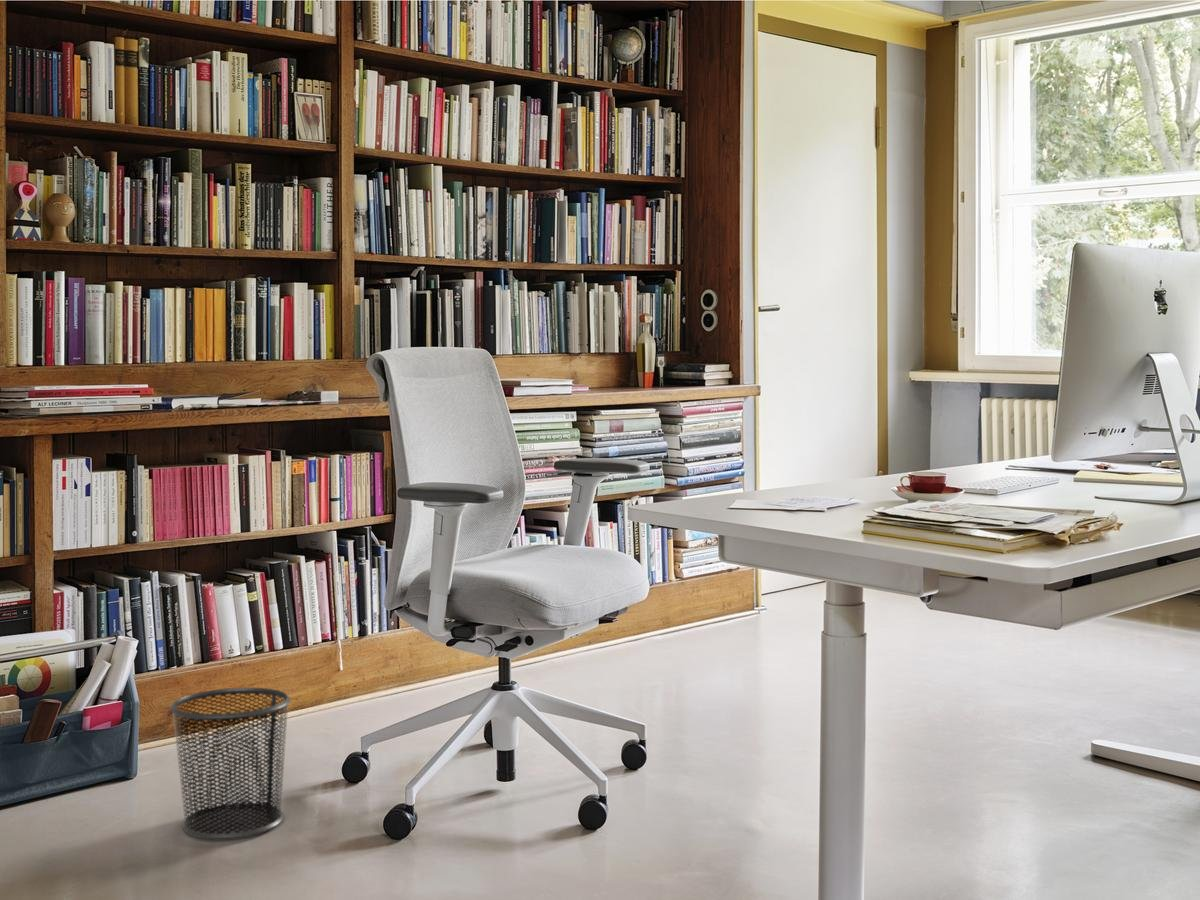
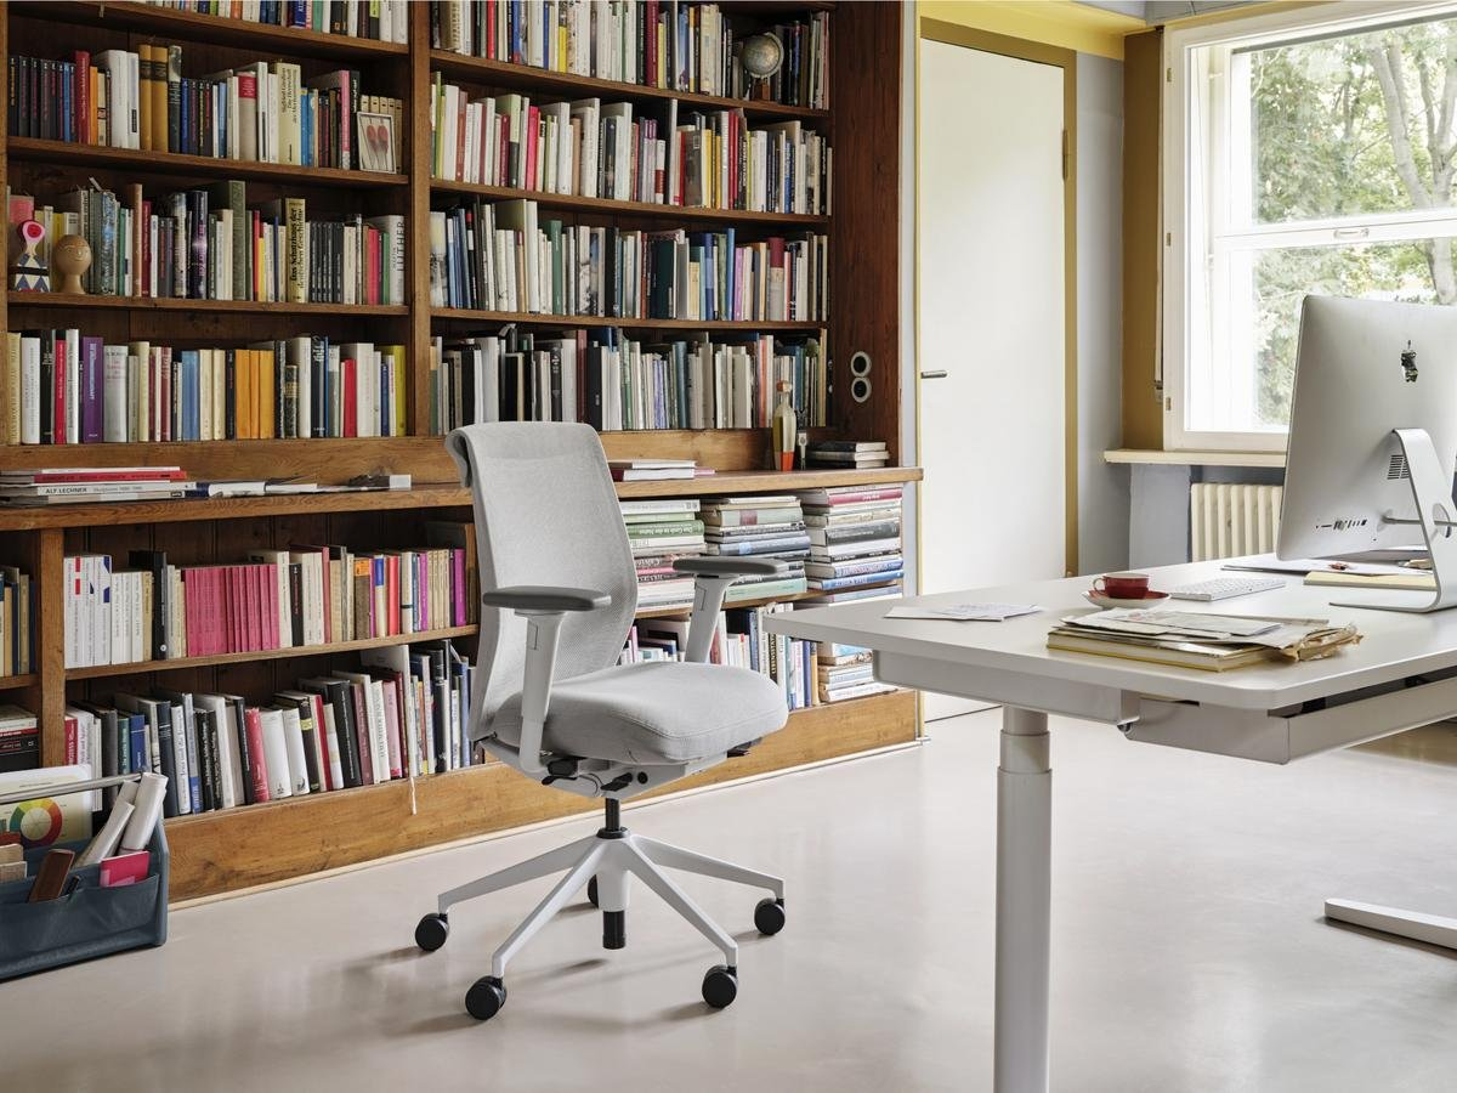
- waste bin [169,687,292,840]
